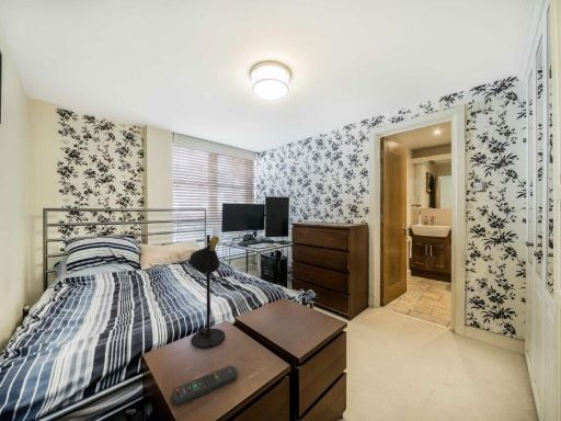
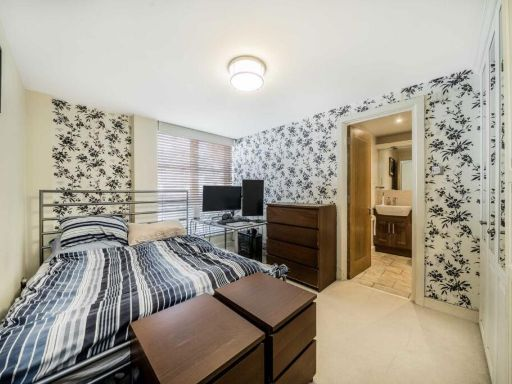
- remote control [171,365,239,406]
- table lamp [188,234,226,349]
